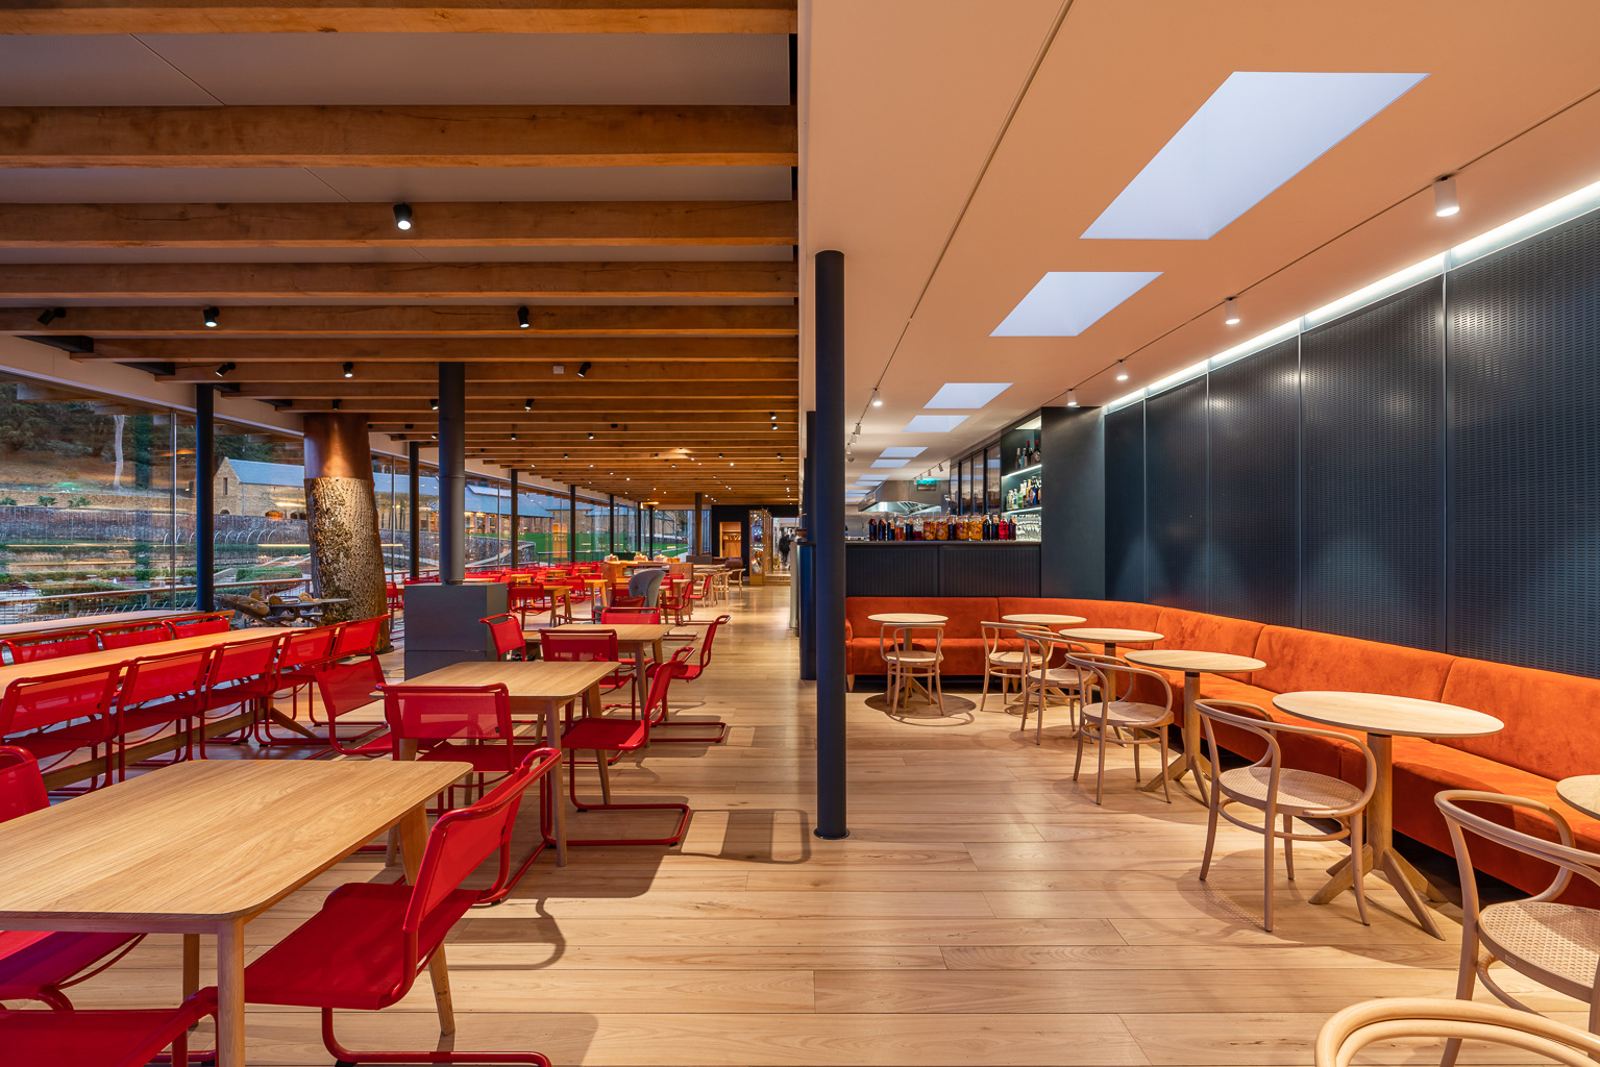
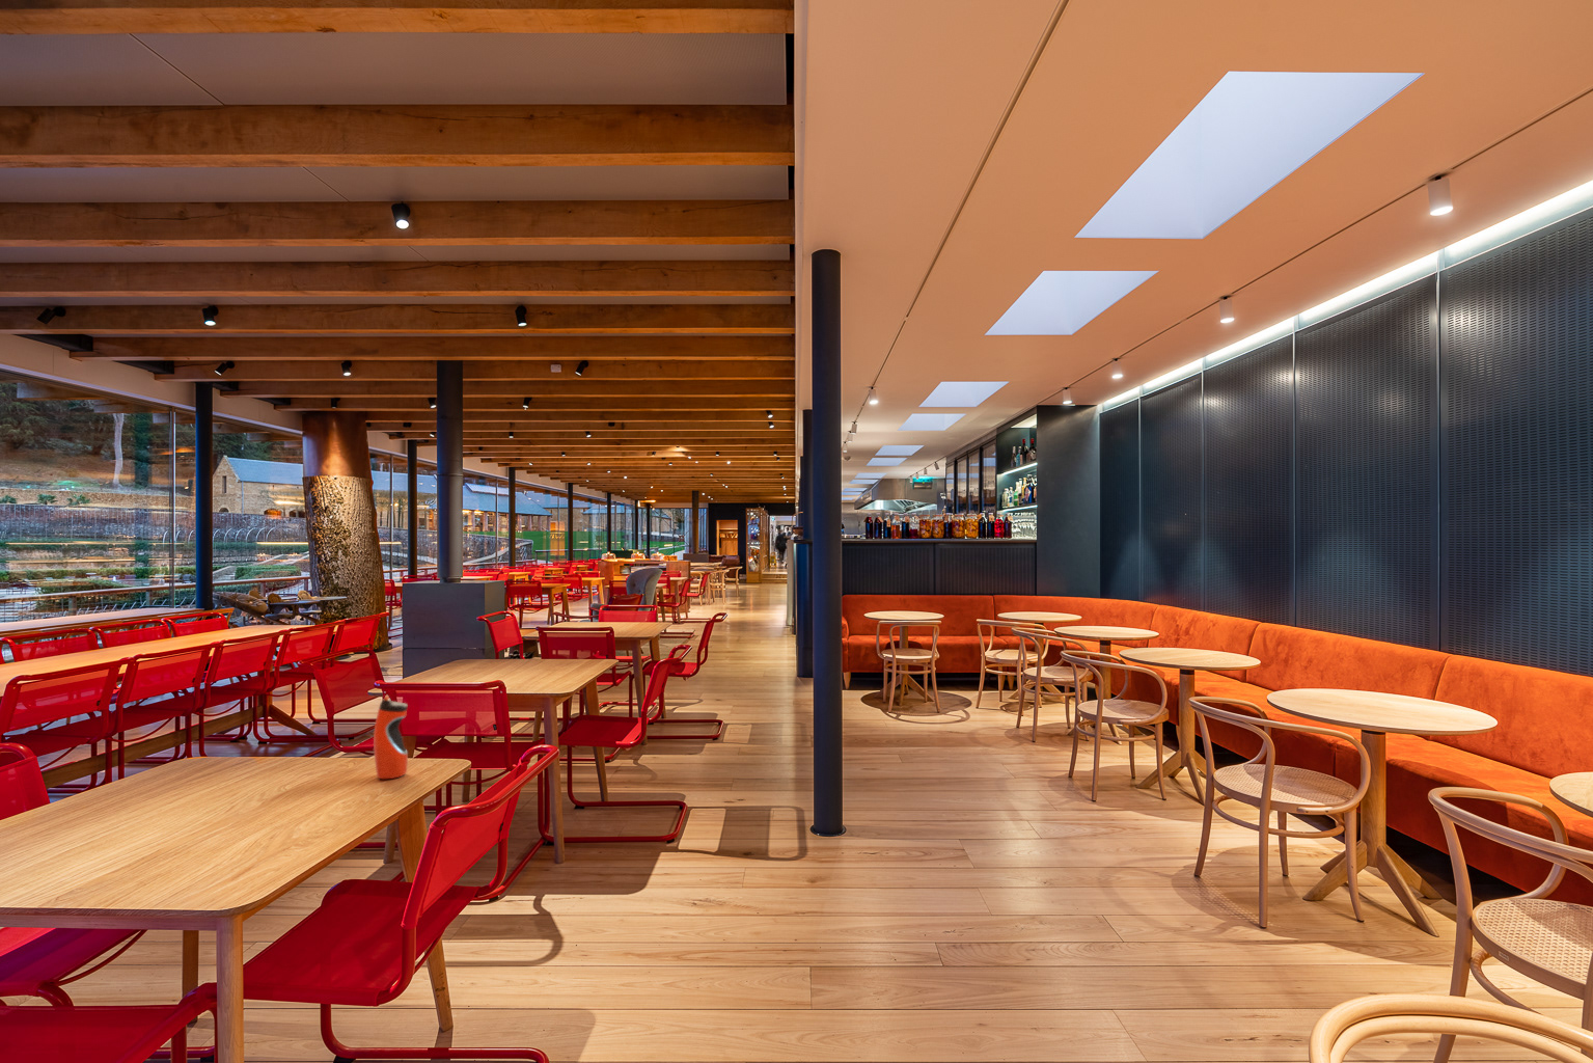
+ water bottle [372,694,409,779]
